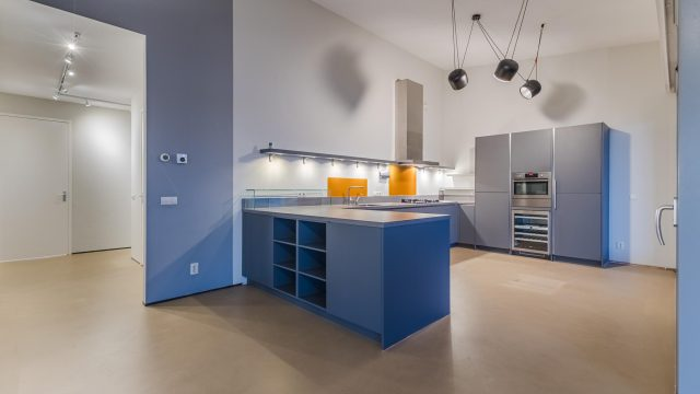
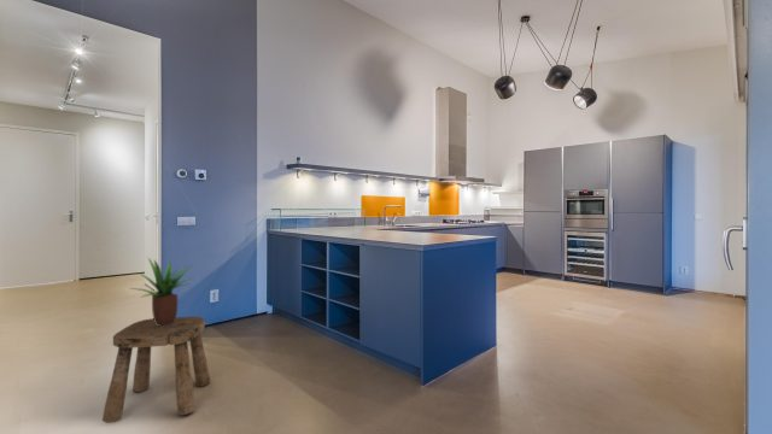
+ stool [101,316,211,424]
+ potted plant [129,257,194,327]
